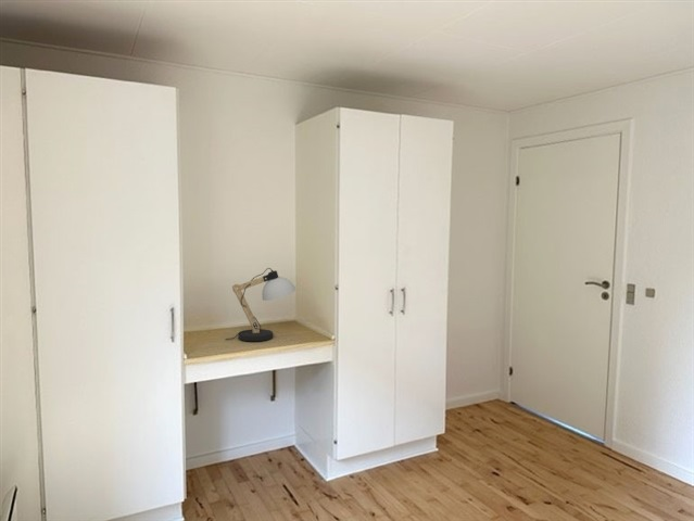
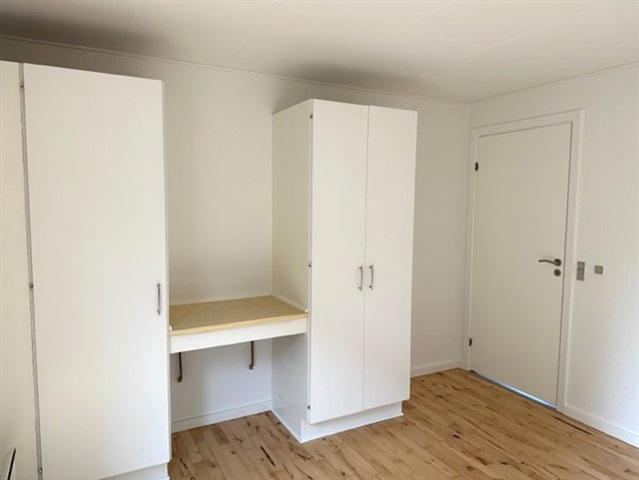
- desk lamp [225,267,296,342]
